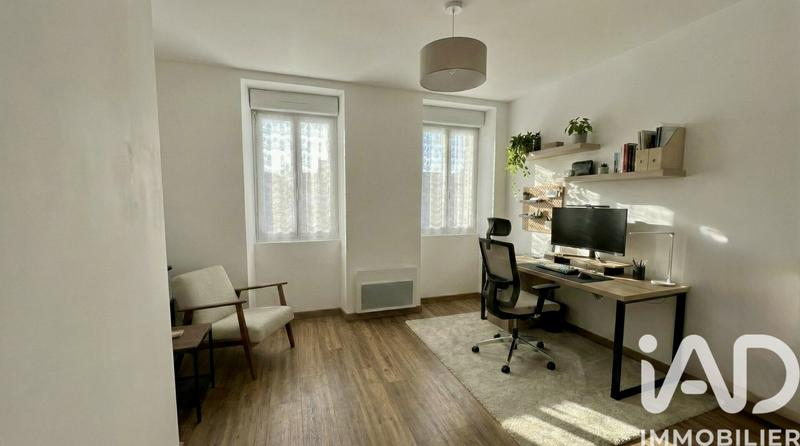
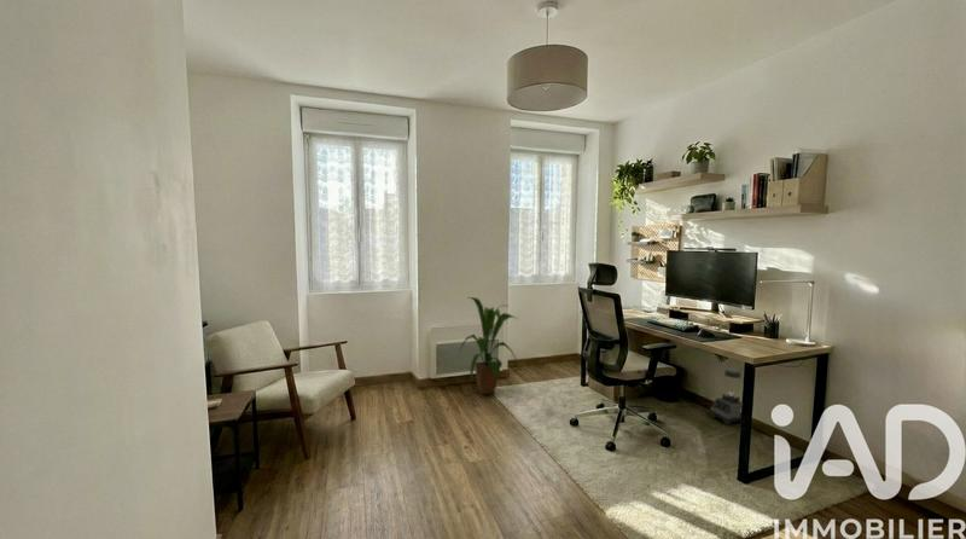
+ blender [709,367,743,427]
+ house plant [459,296,523,395]
